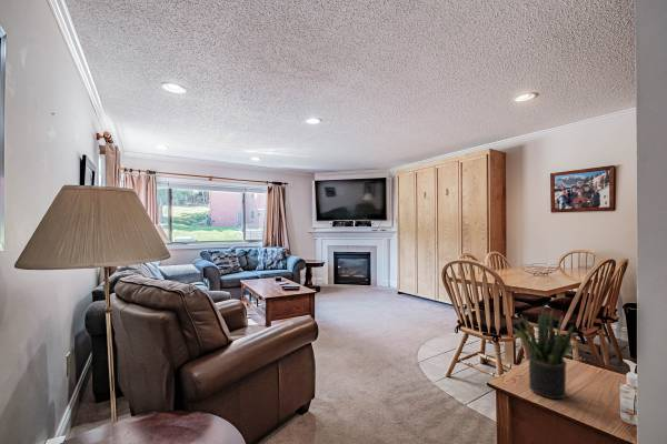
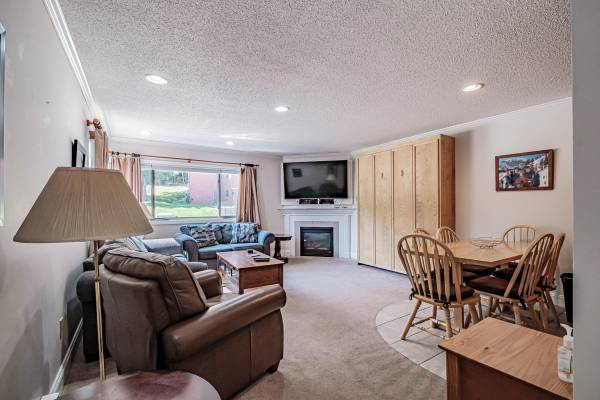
- potted plant [509,307,577,400]
